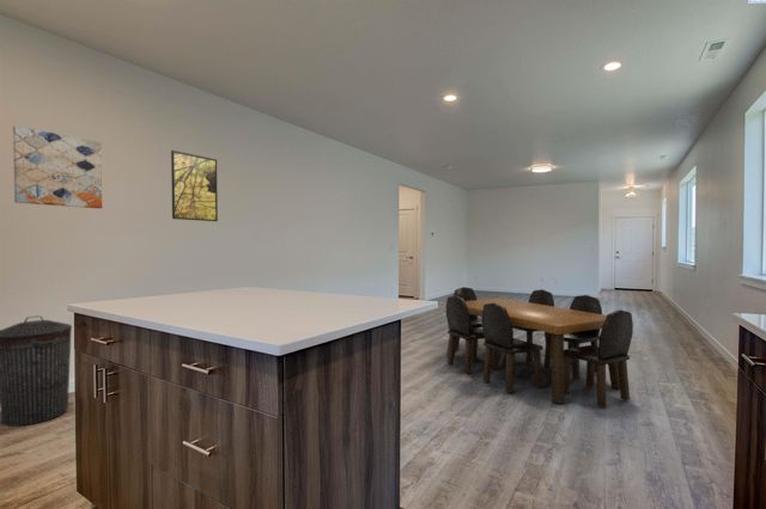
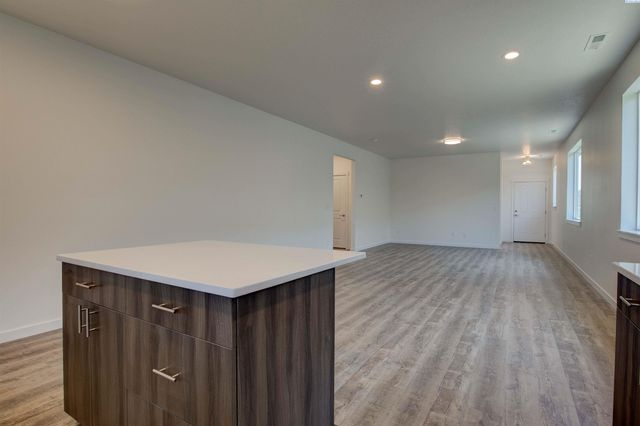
- trash can [0,314,73,428]
- dining table [445,286,634,409]
- wall art [12,124,103,209]
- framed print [170,149,219,222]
